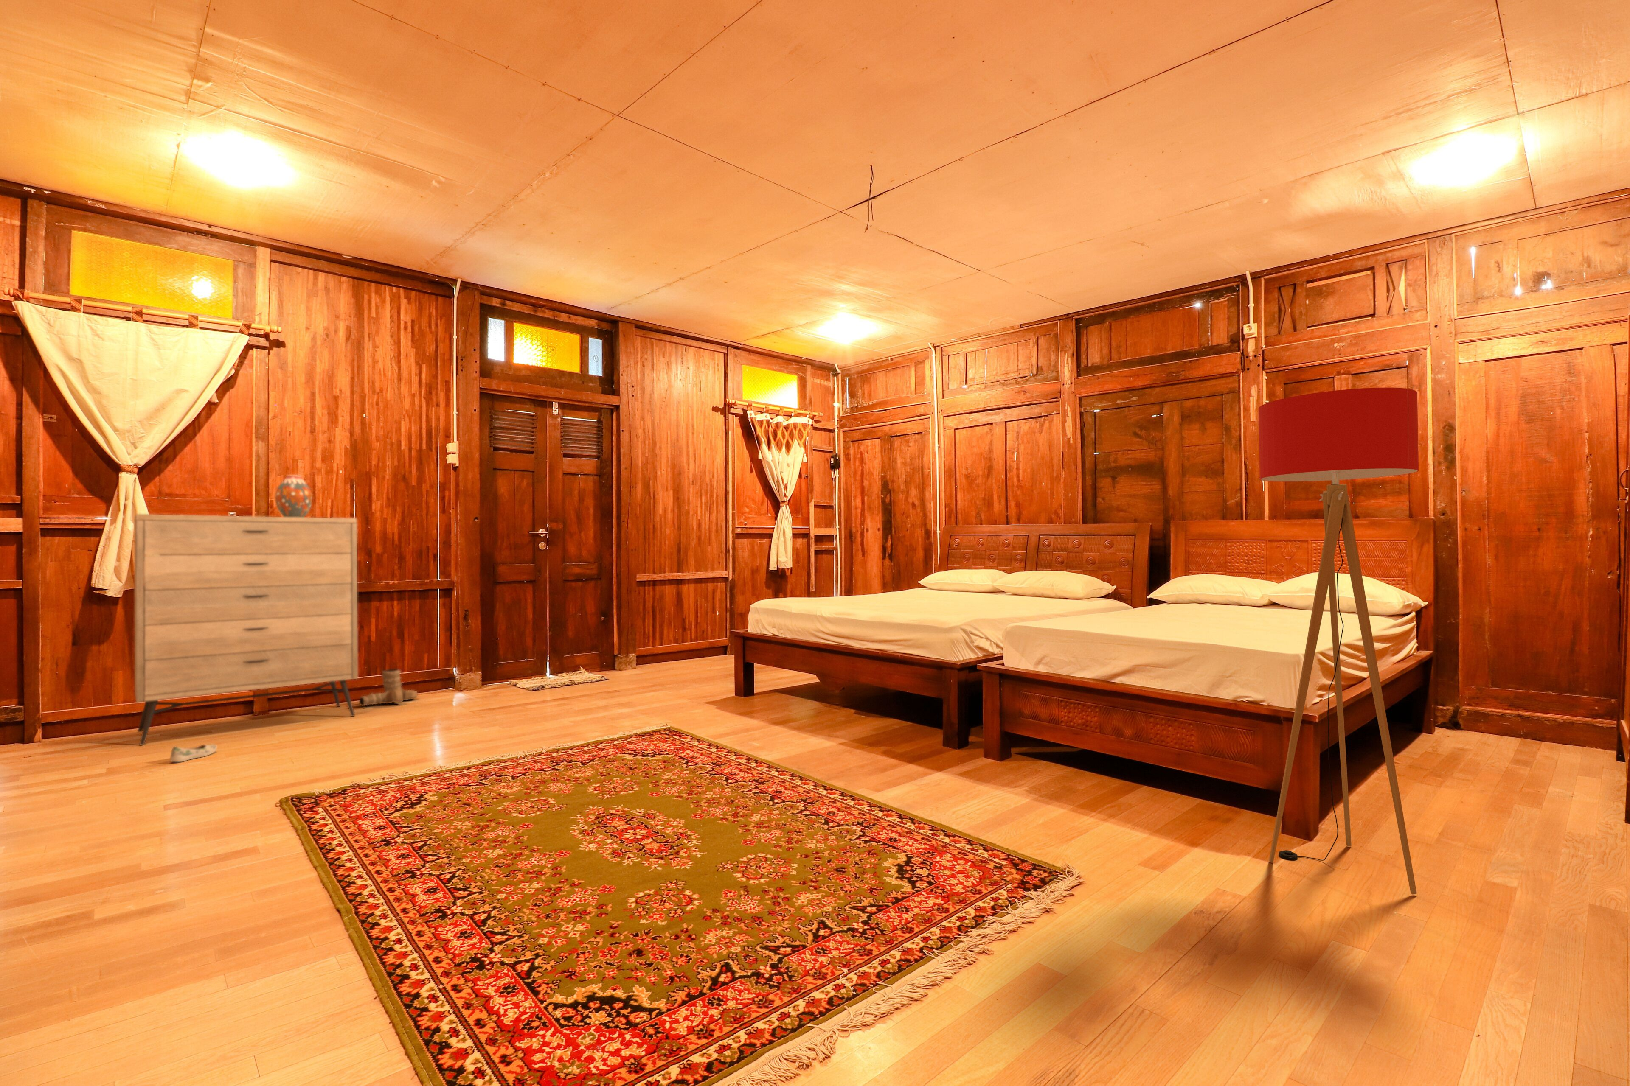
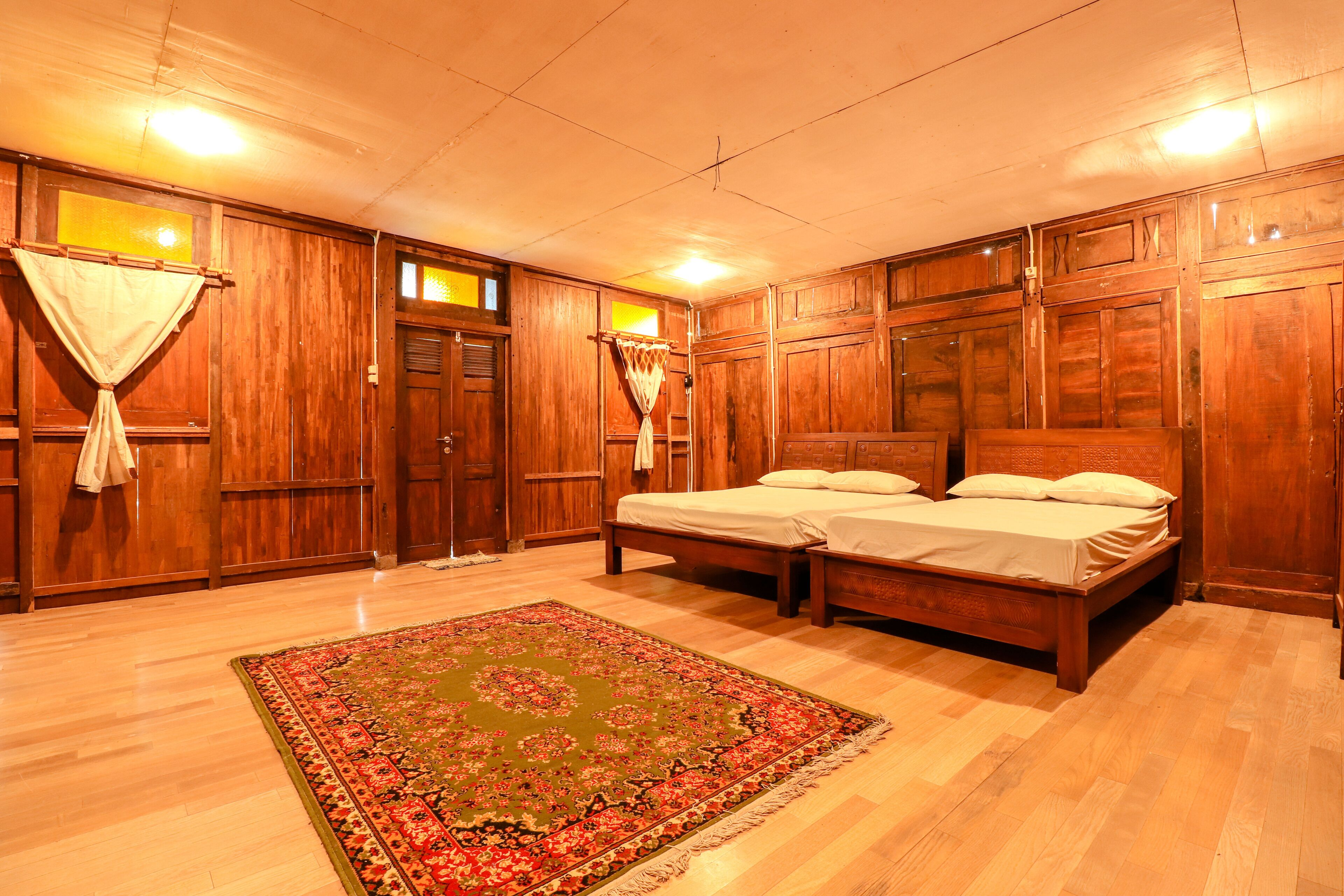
- floor lamp [1258,388,1419,894]
- shoe [170,744,218,762]
- dresser [135,514,358,745]
- boots [358,669,418,707]
- vase [274,475,313,518]
